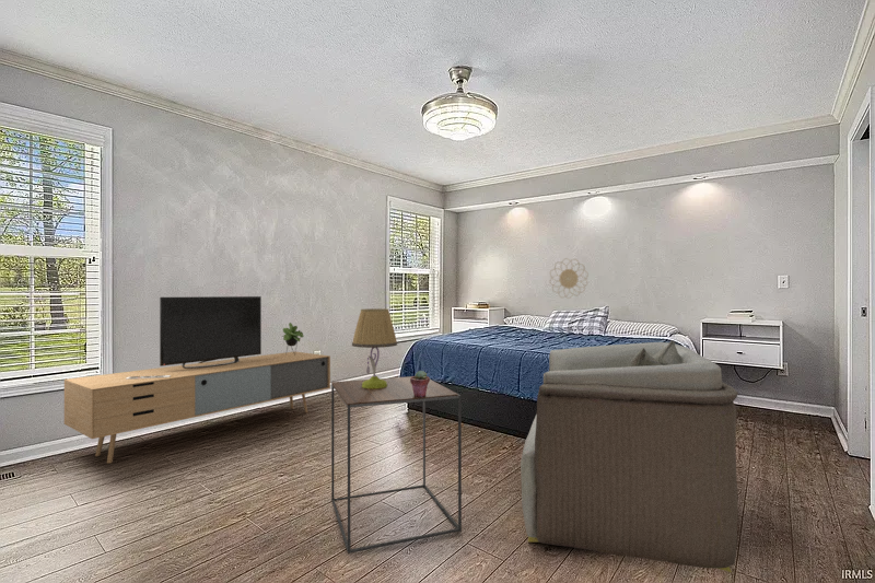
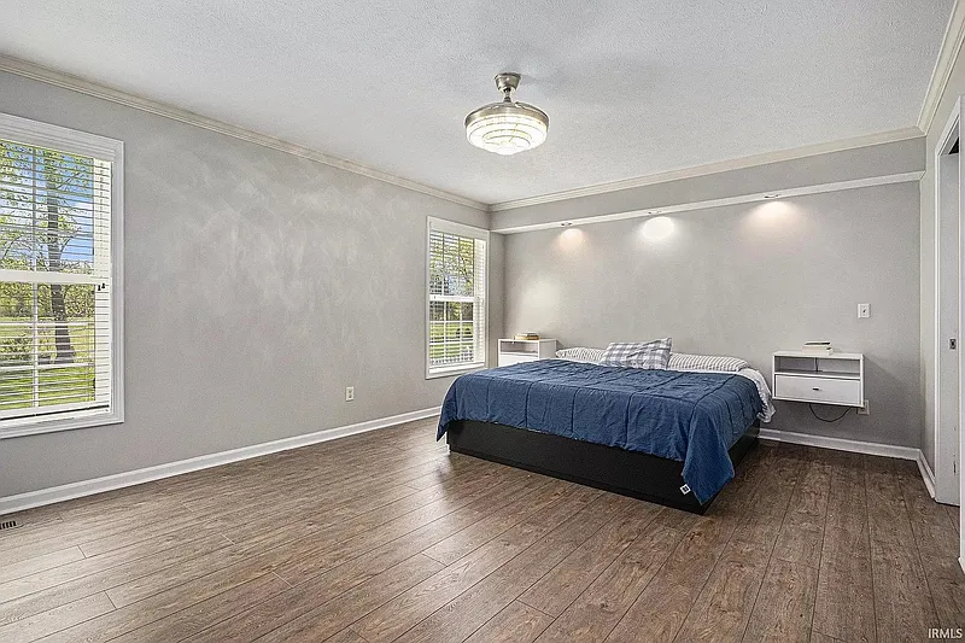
- armchair [520,339,739,573]
- decorative wall piece [548,257,590,300]
- table lamp [351,307,398,388]
- side table [330,375,463,555]
- potted succulent [410,370,431,397]
- media console [63,295,331,464]
